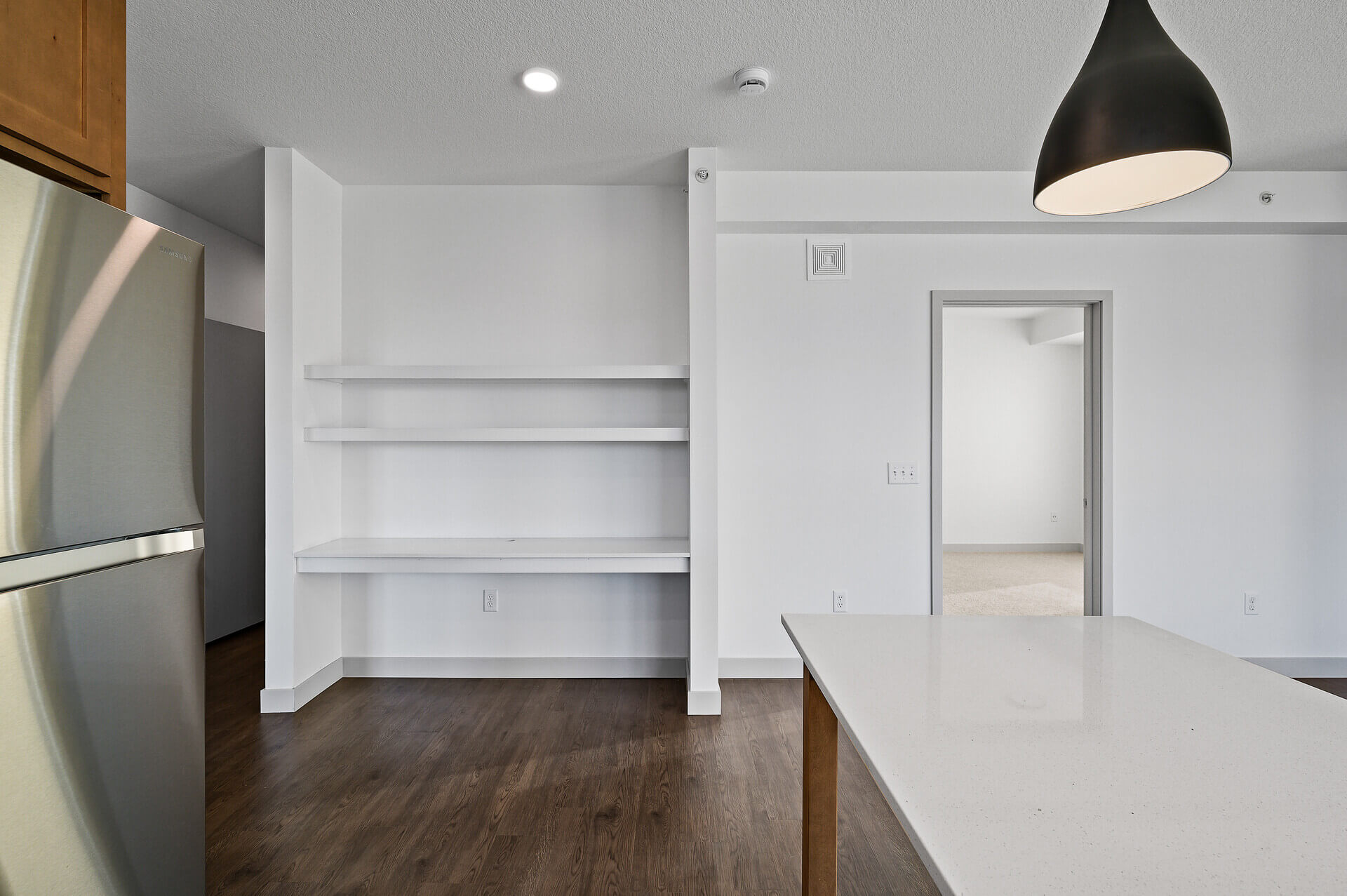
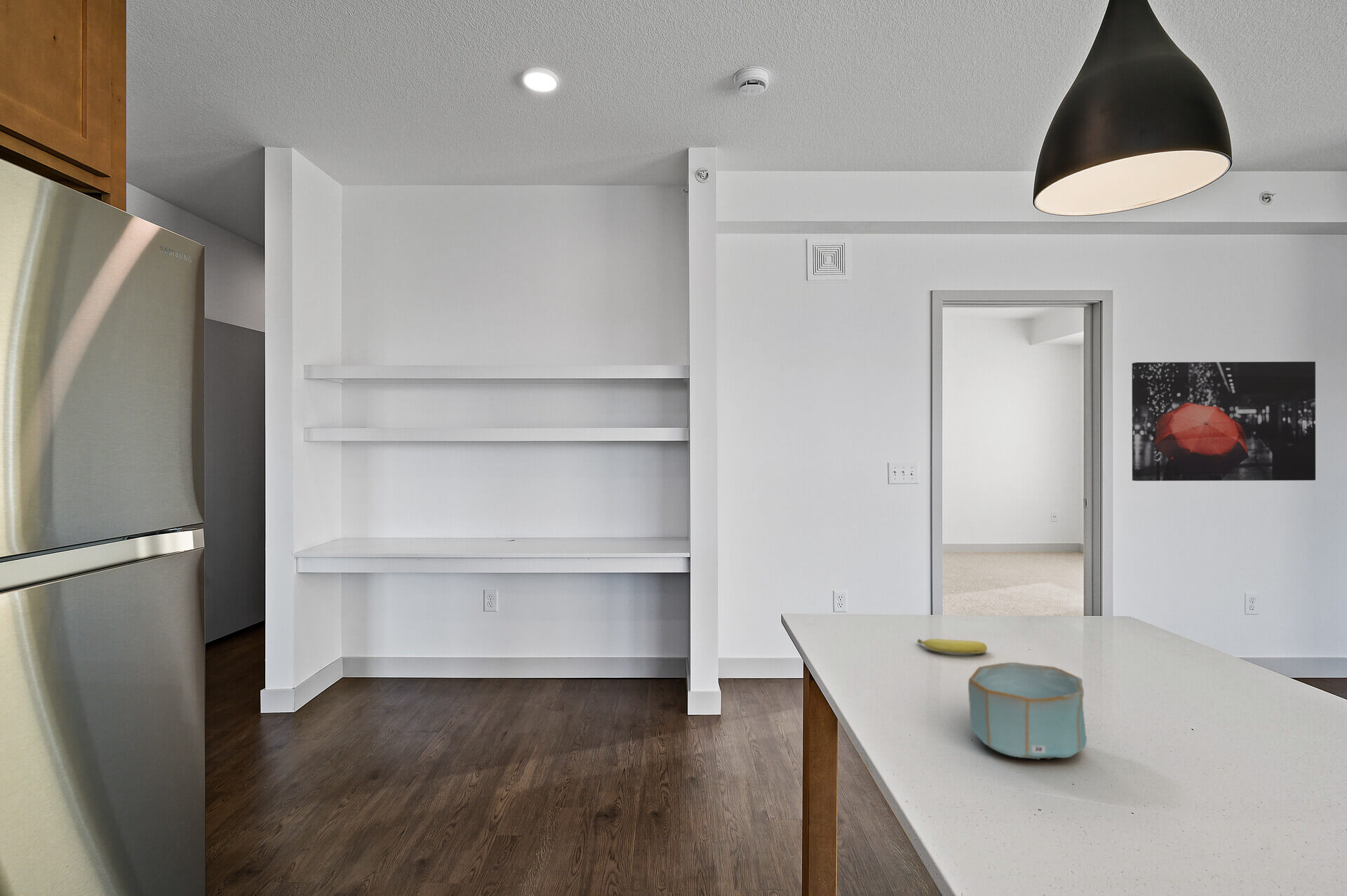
+ wall art [1132,361,1316,481]
+ bowl [967,662,1087,761]
+ fruit [916,638,988,655]
